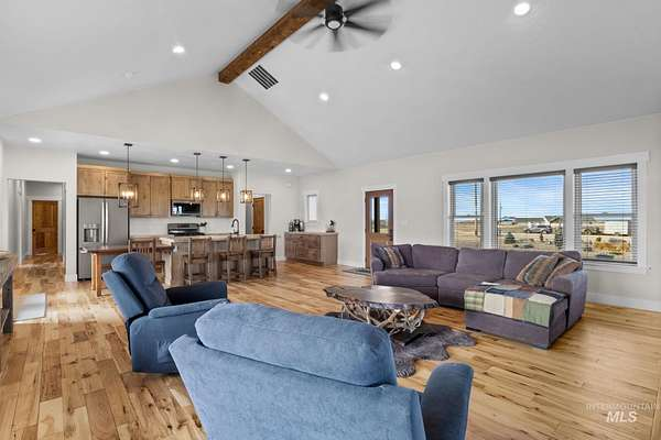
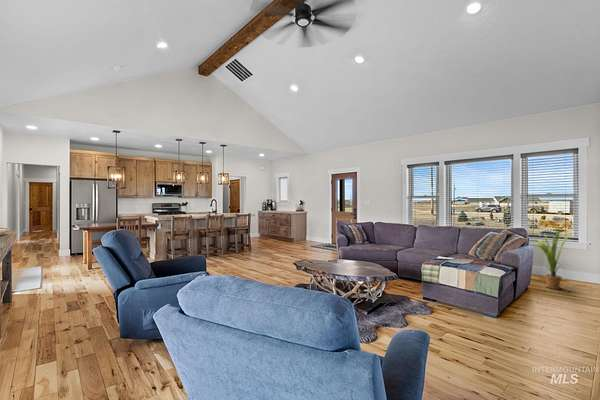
+ house plant [531,223,577,290]
